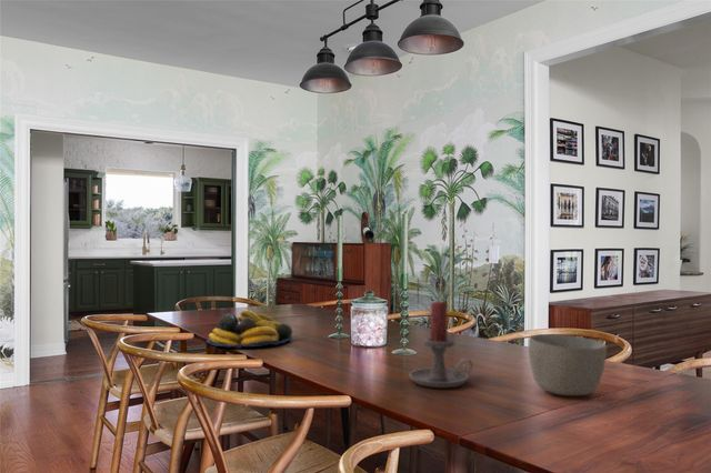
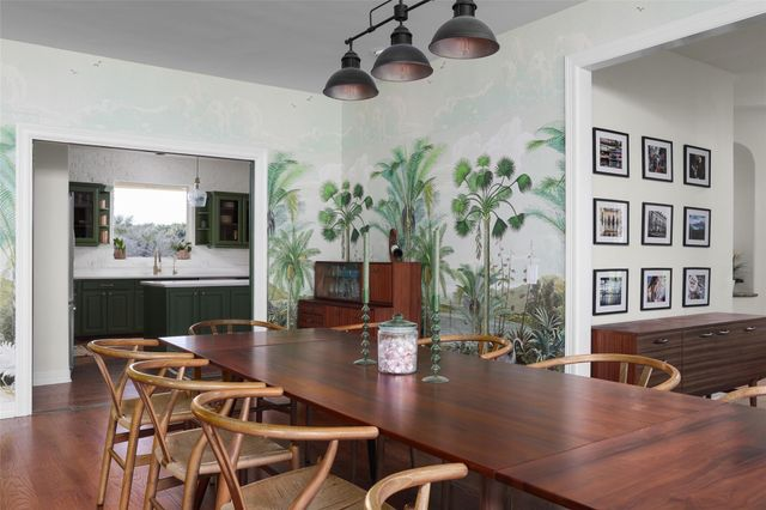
- fruit bowl [206,309,294,349]
- candle holder [408,300,474,389]
- bowl [528,333,608,396]
